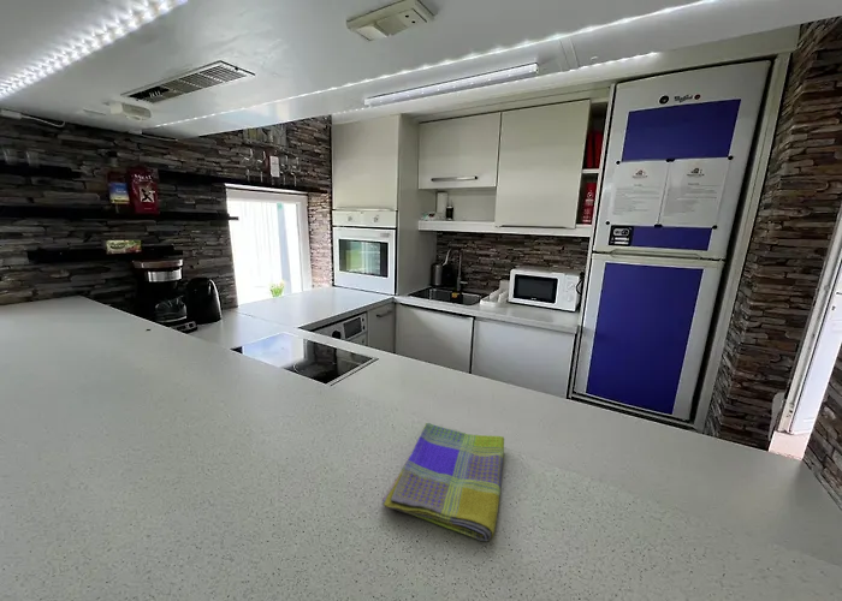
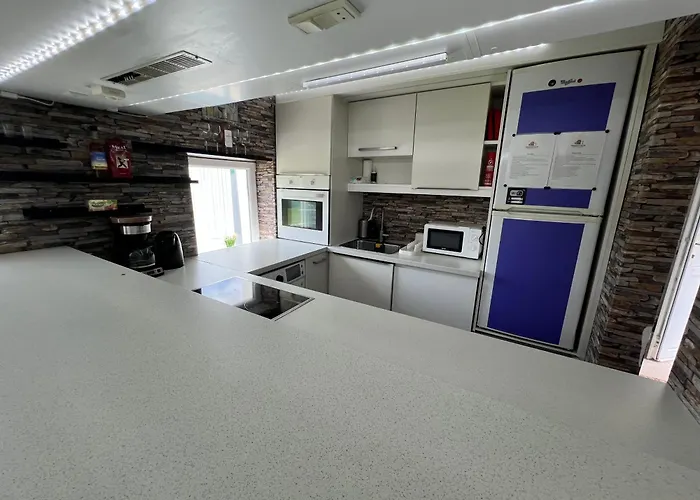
- dish towel [381,422,505,542]
